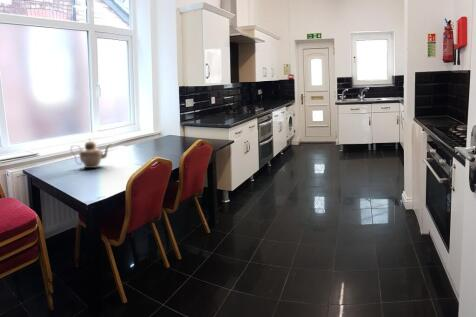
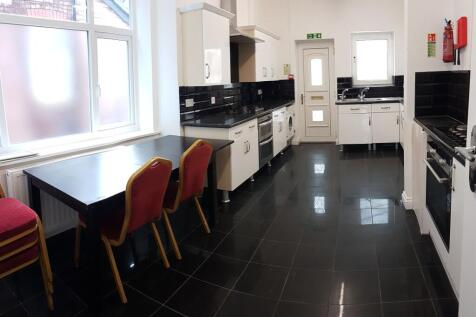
- teapot [70,138,114,169]
